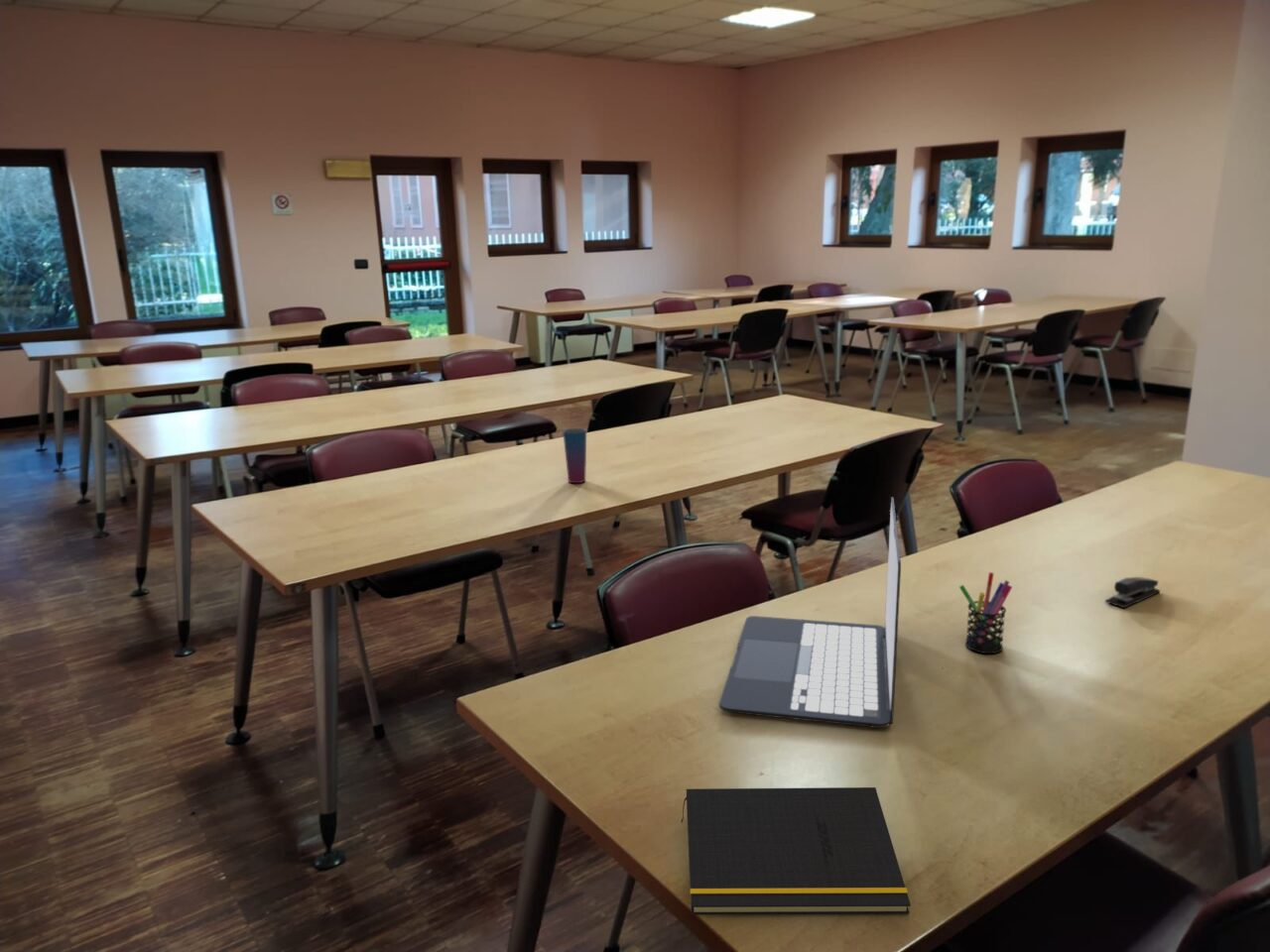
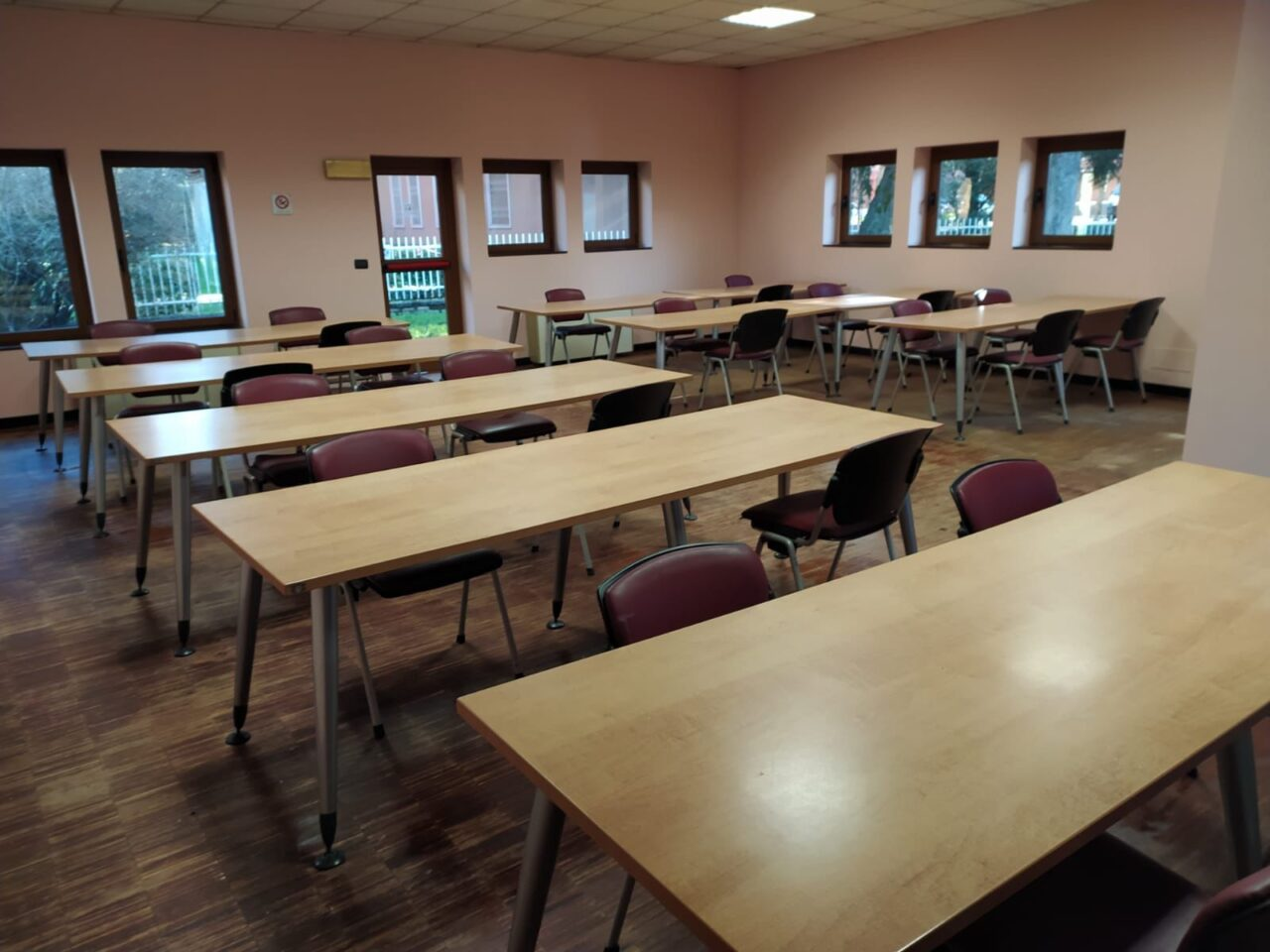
- laptop [718,496,902,729]
- stapler [1104,576,1161,609]
- notepad [680,786,912,916]
- pen holder [958,571,1013,654]
- cup [562,427,587,484]
